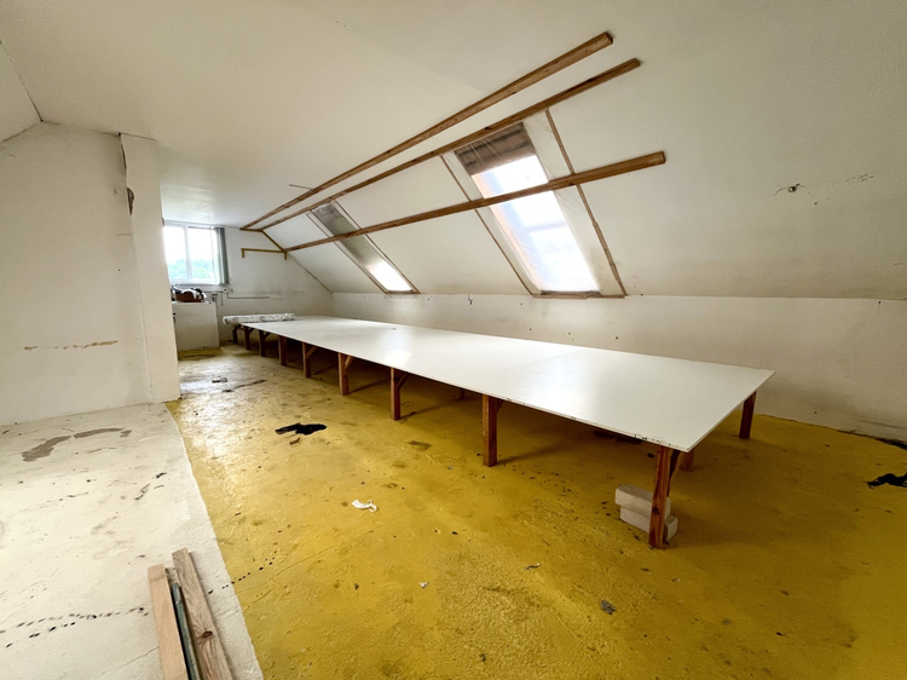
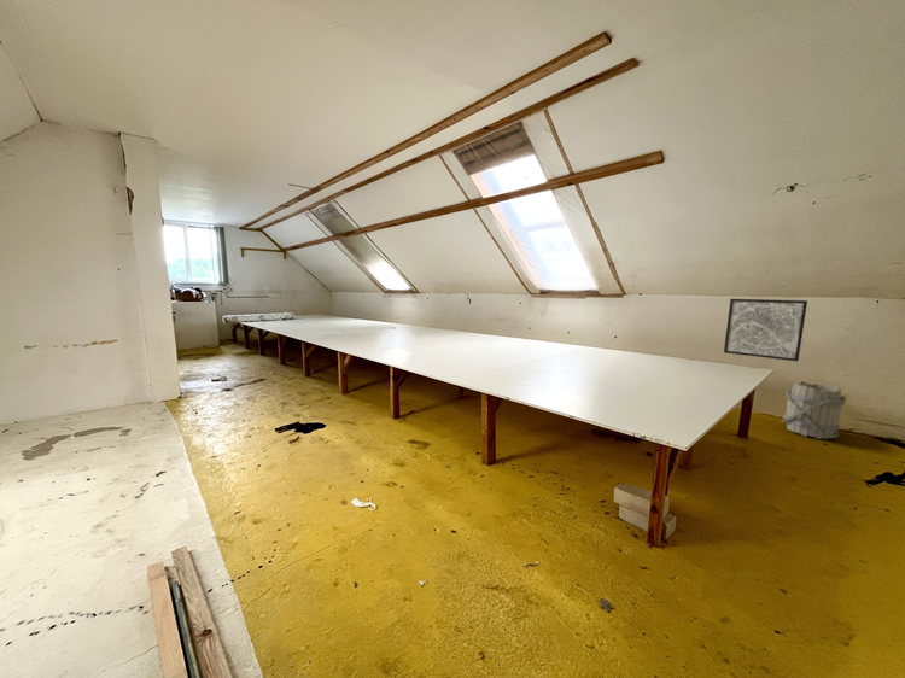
+ wall art [723,298,808,362]
+ bucket [781,380,847,440]
